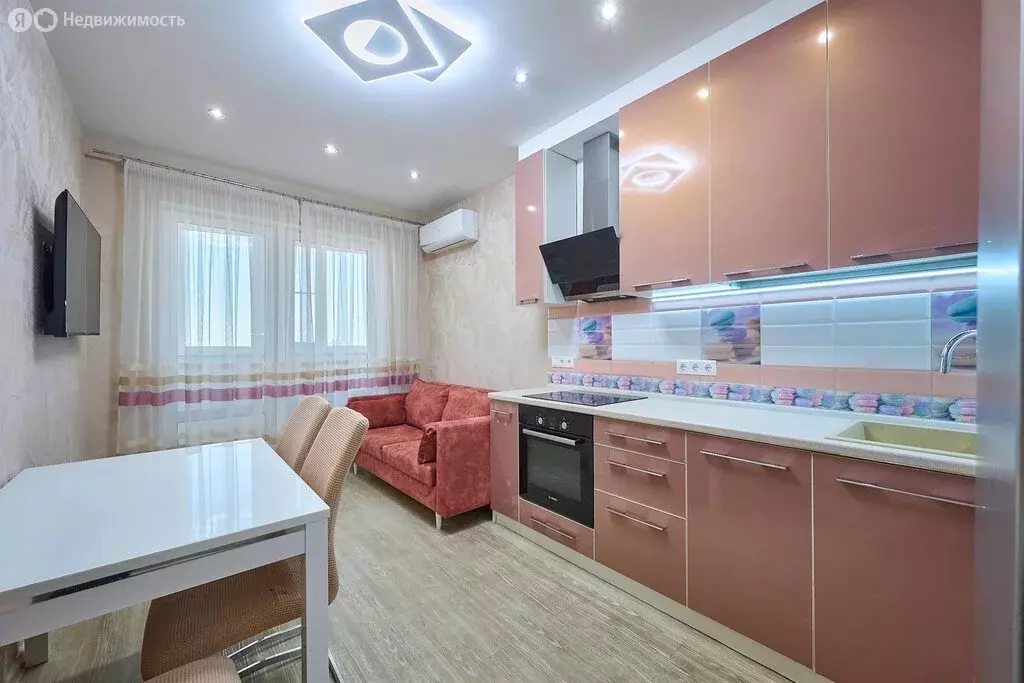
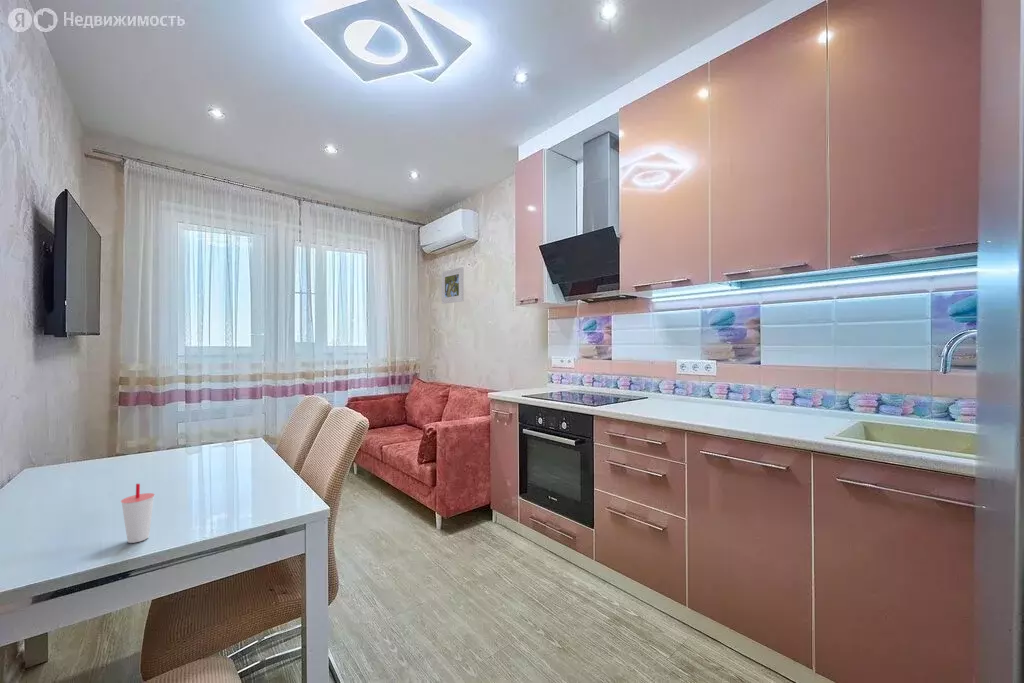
+ cup [120,483,156,544]
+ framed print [441,266,465,305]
